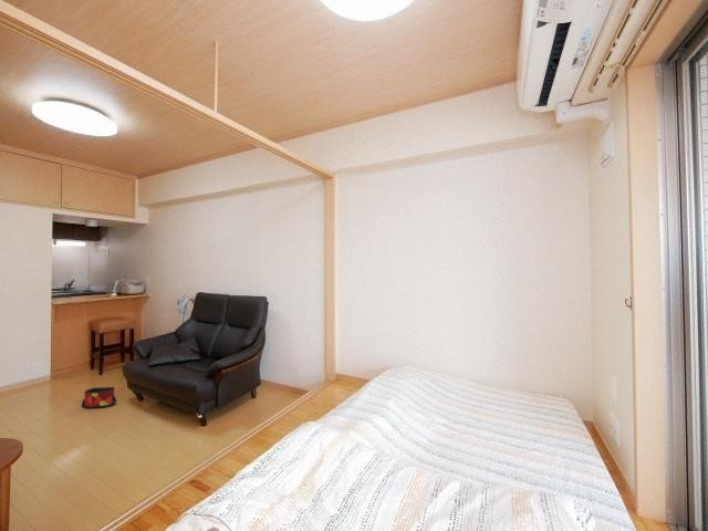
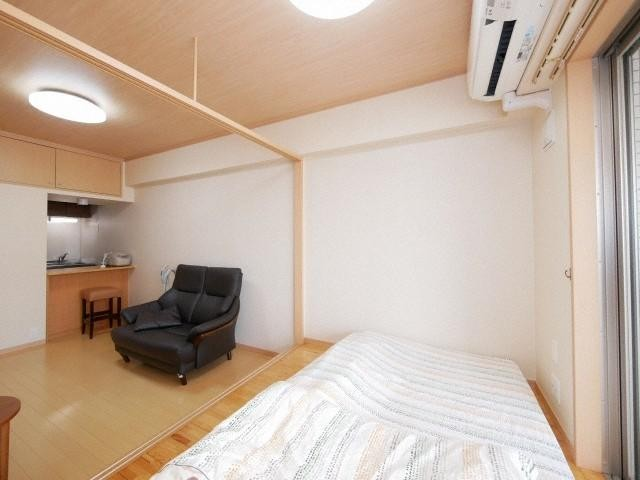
- bag [81,386,117,409]
